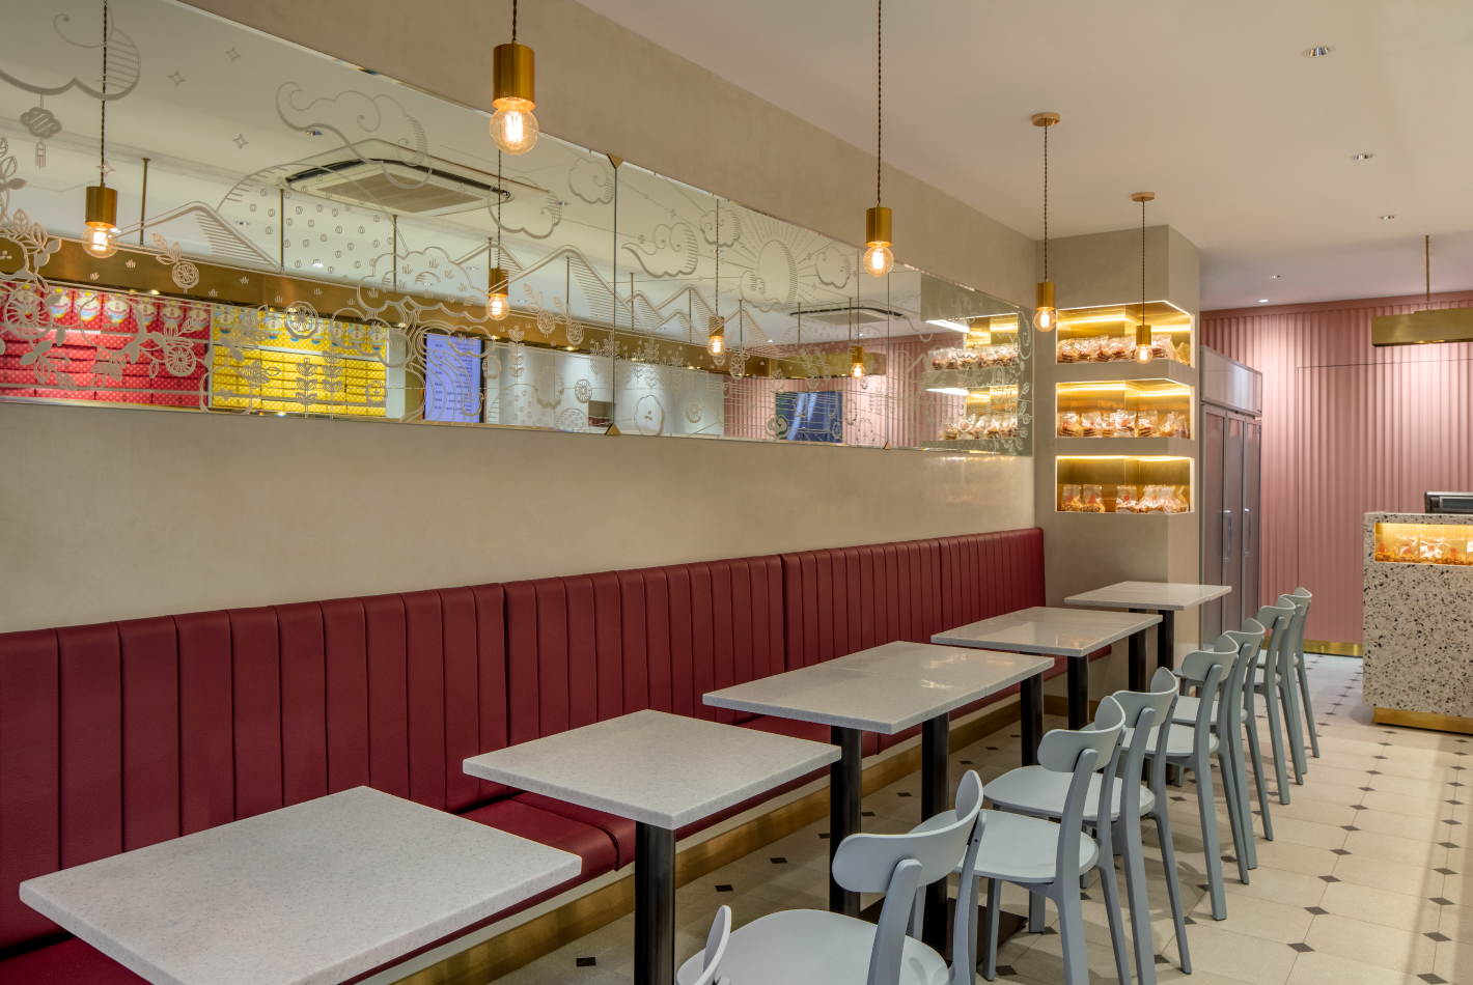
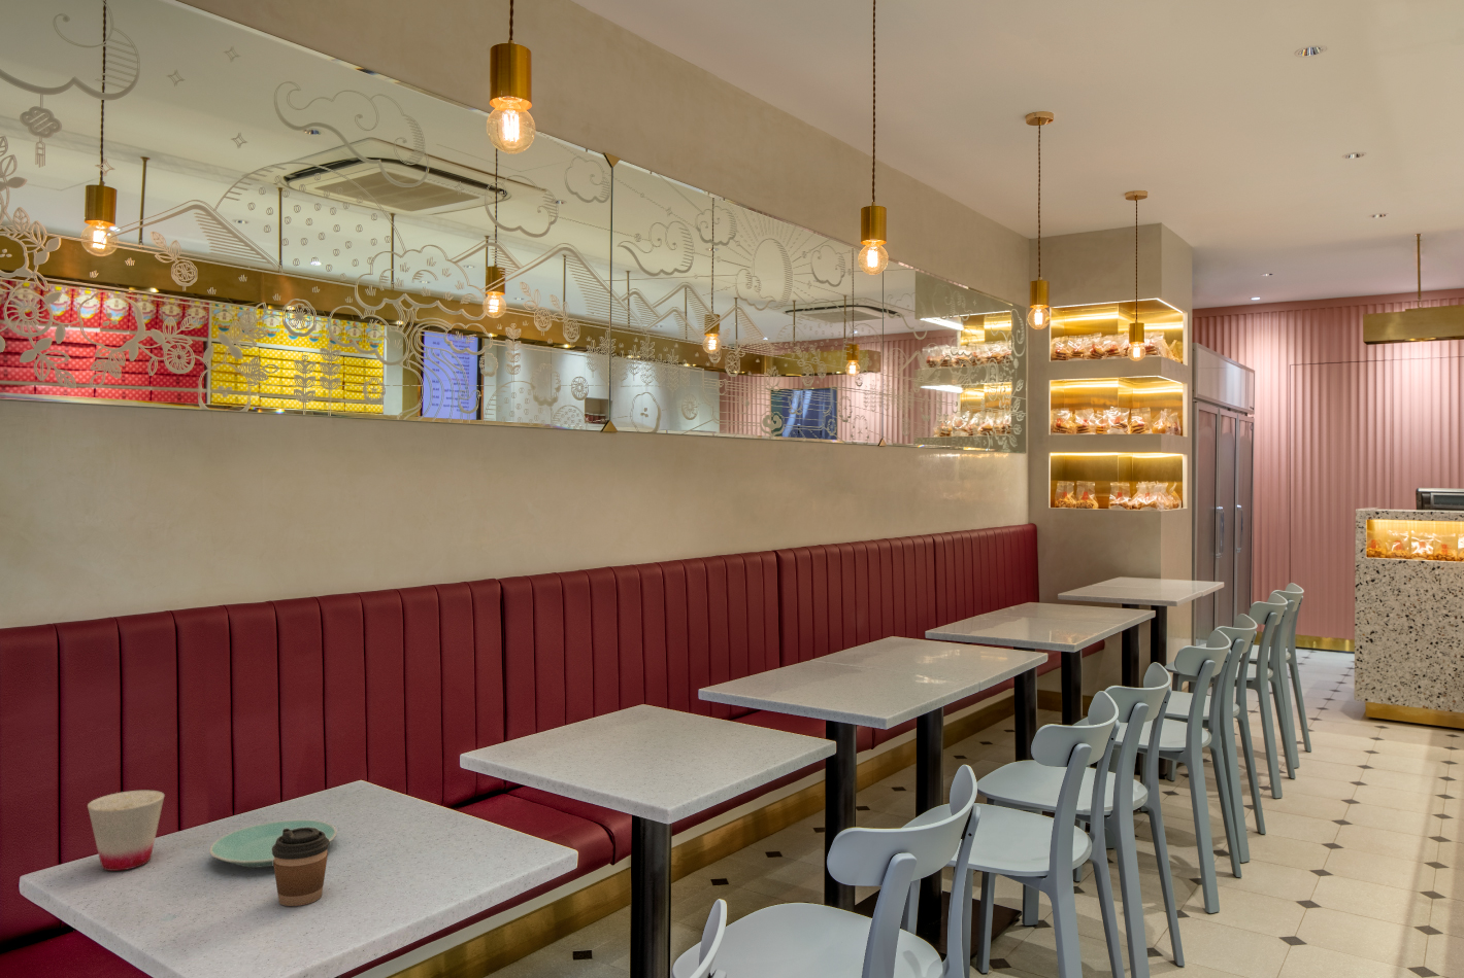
+ cup [86,789,166,872]
+ plate [209,819,339,869]
+ coffee cup [271,826,331,907]
